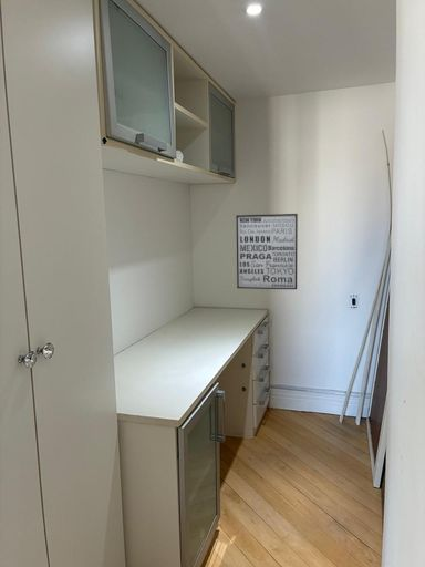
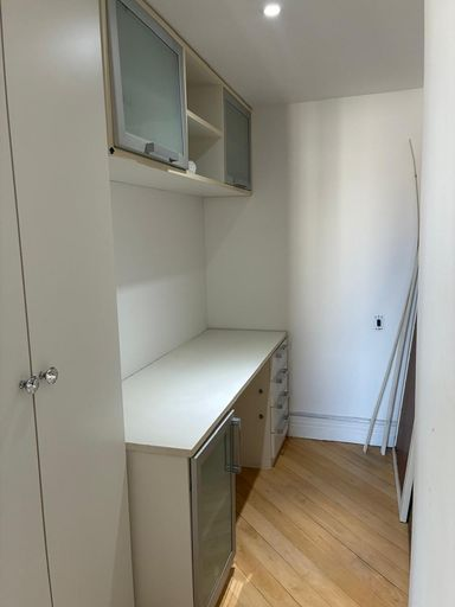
- wall art [235,213,299,290]
